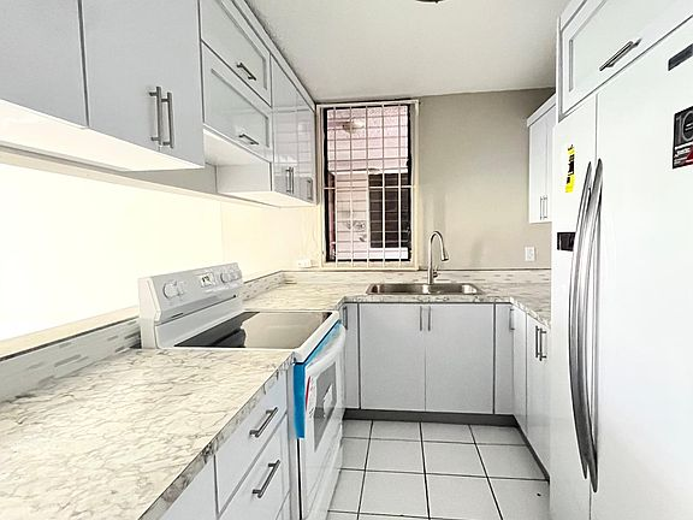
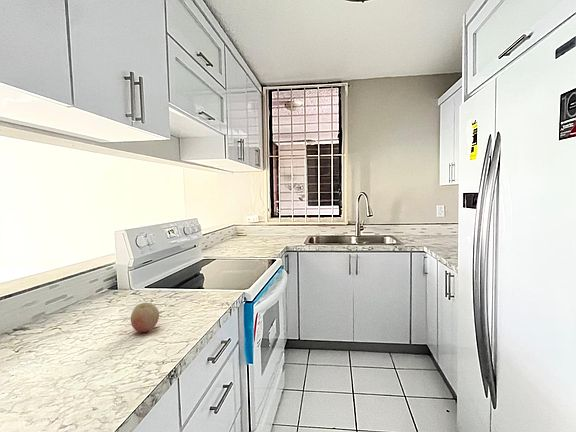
+ fruit [130,302,160,333]
